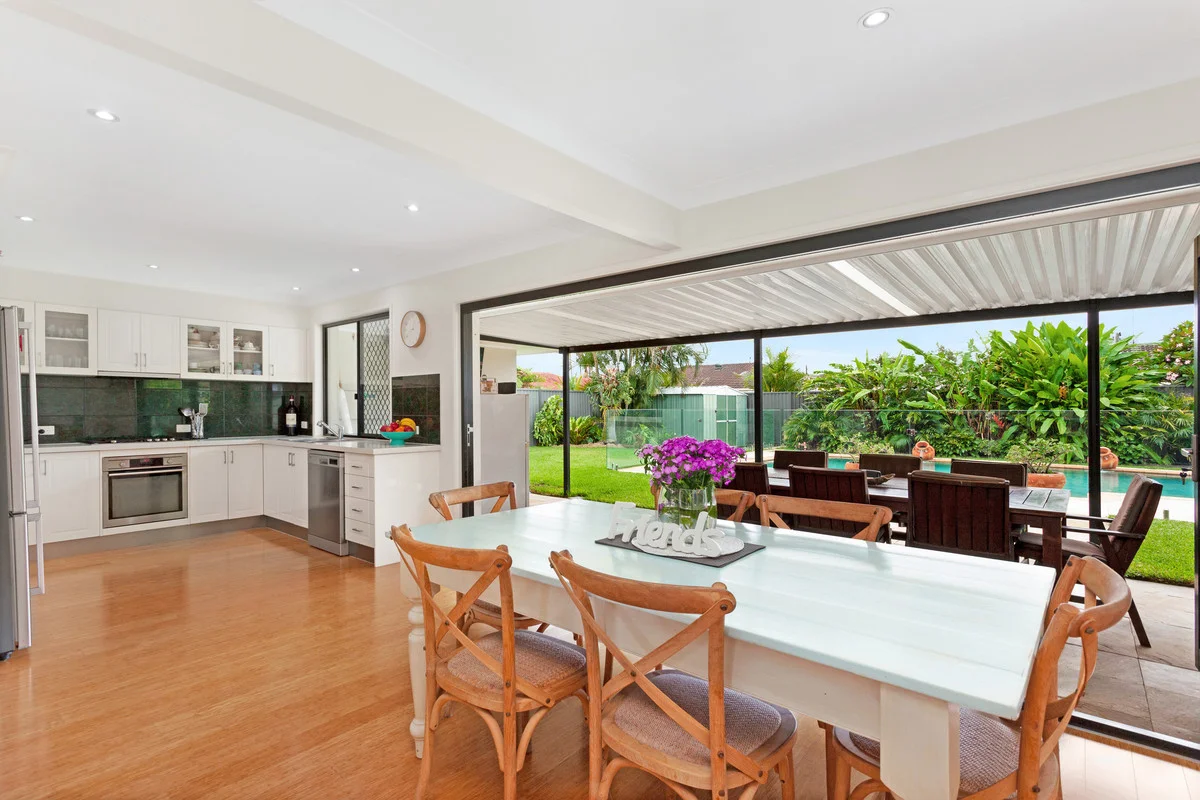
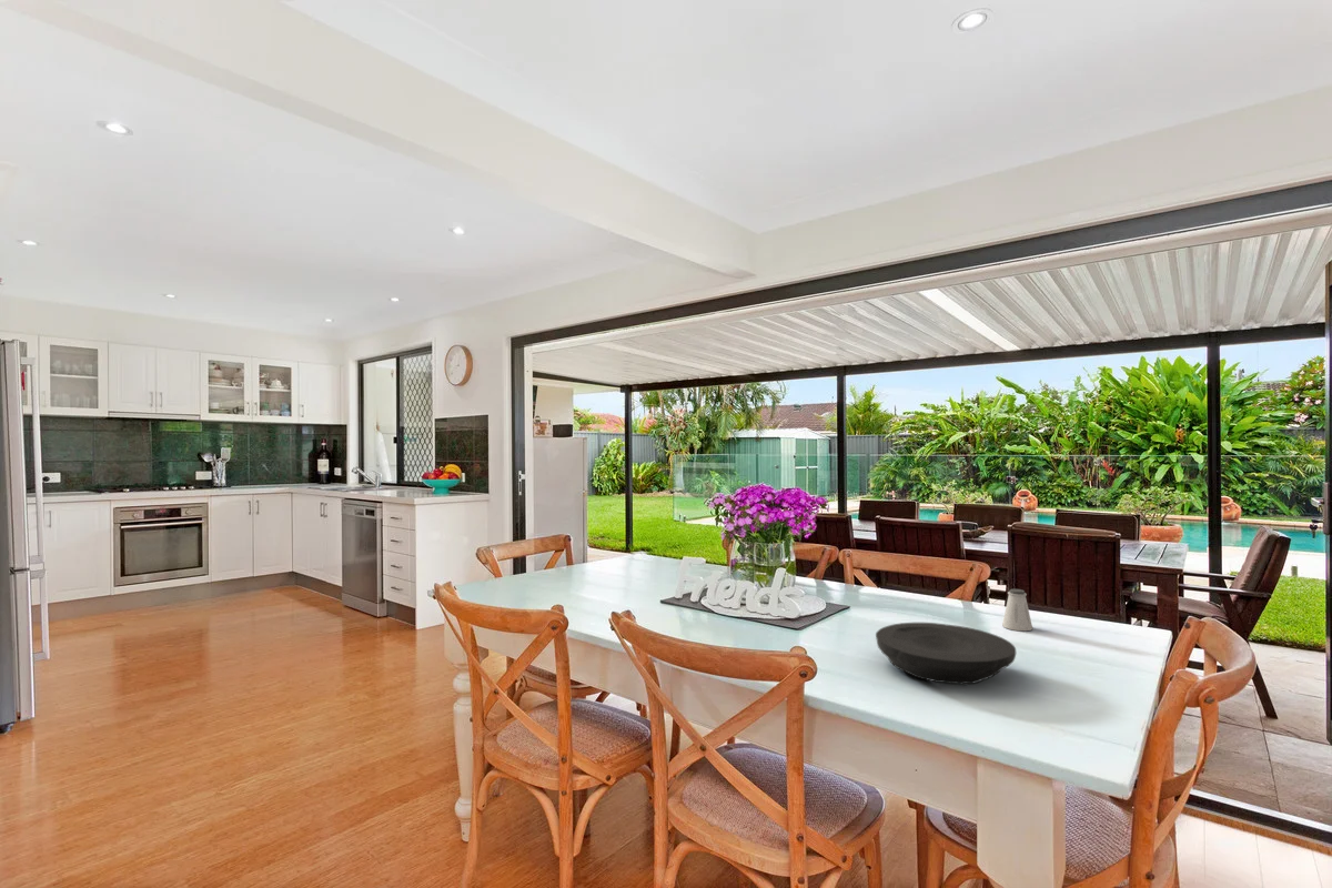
+ saltshaker [1001,588,1033,632]
+ plate [875,622,1017,686]
